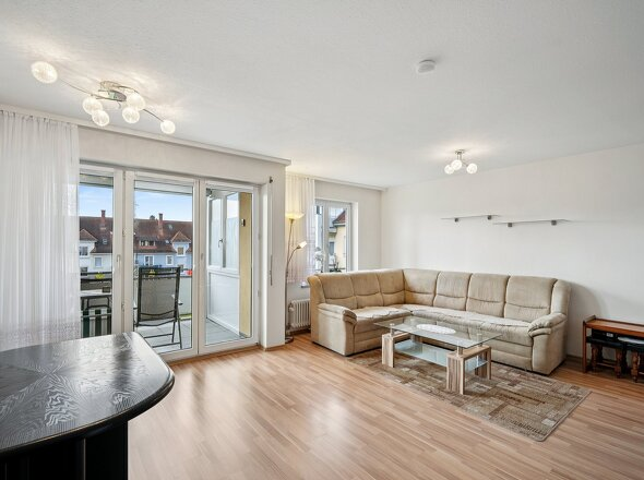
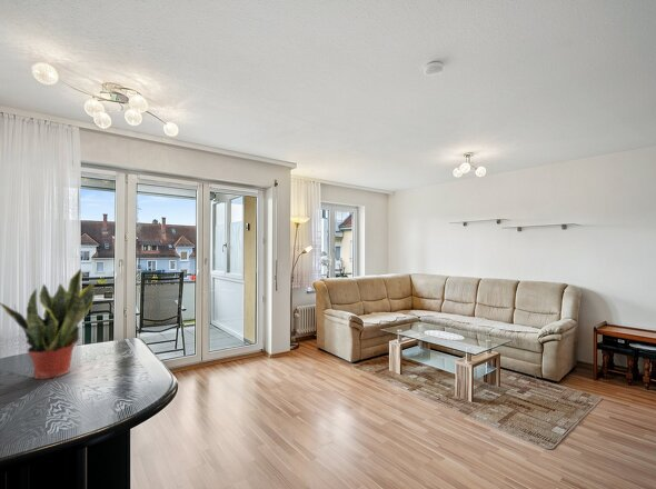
+ potted plant [0,268,96,380]
